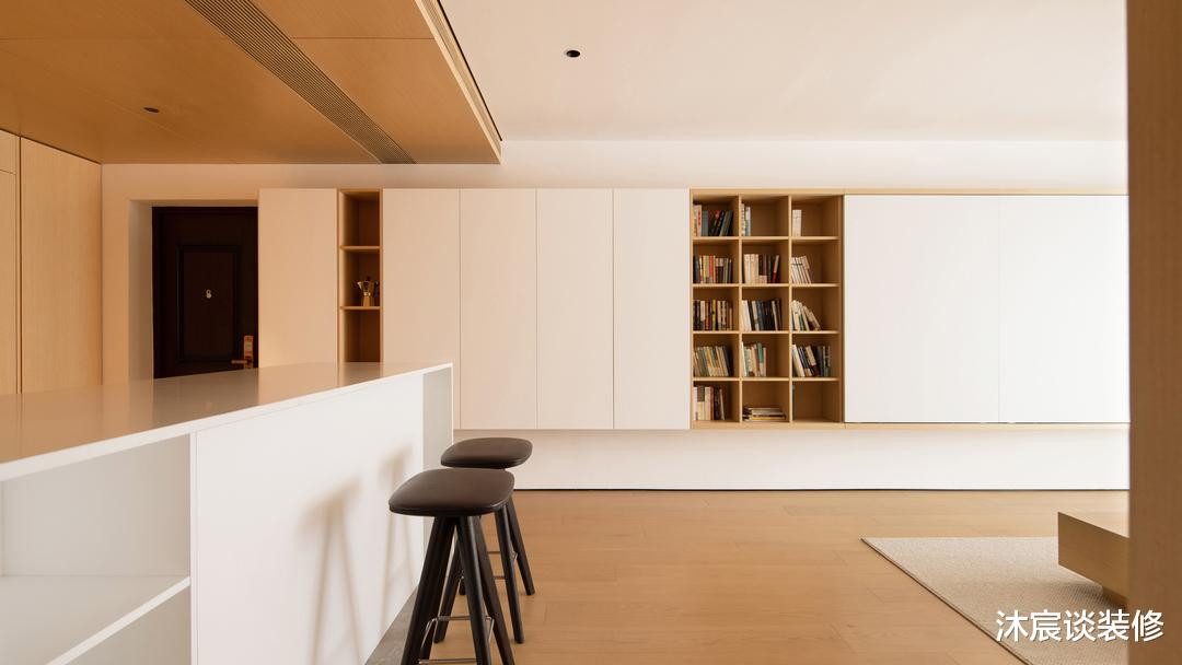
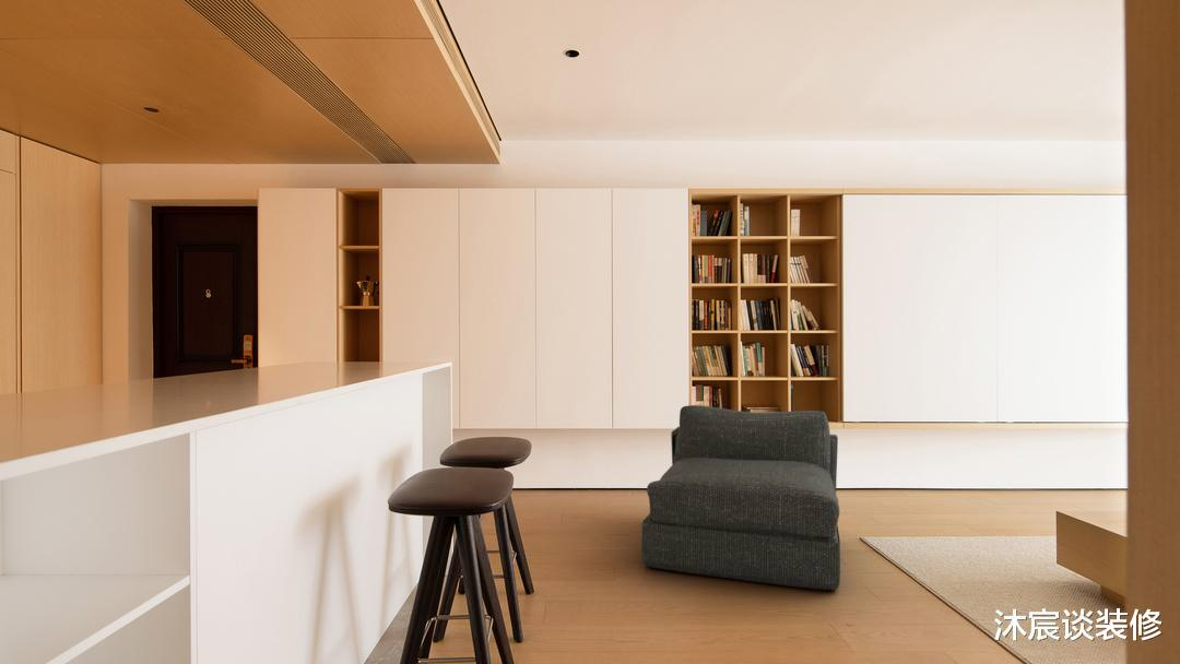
+ armchair [640,404,841,591]
